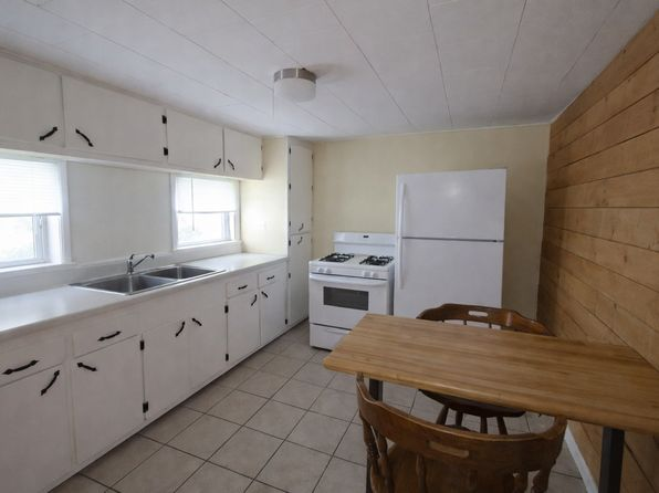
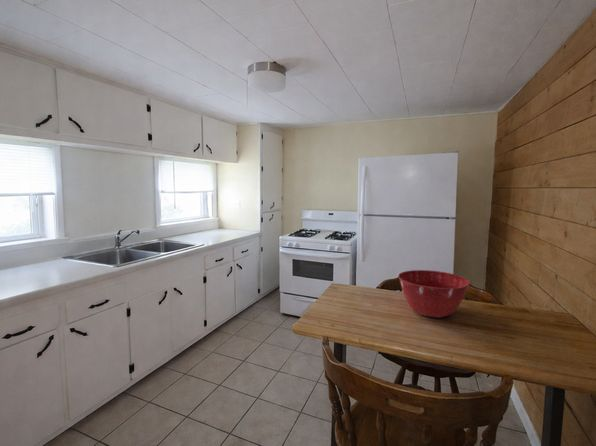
+ mixing bowl [397,269,471,319]
